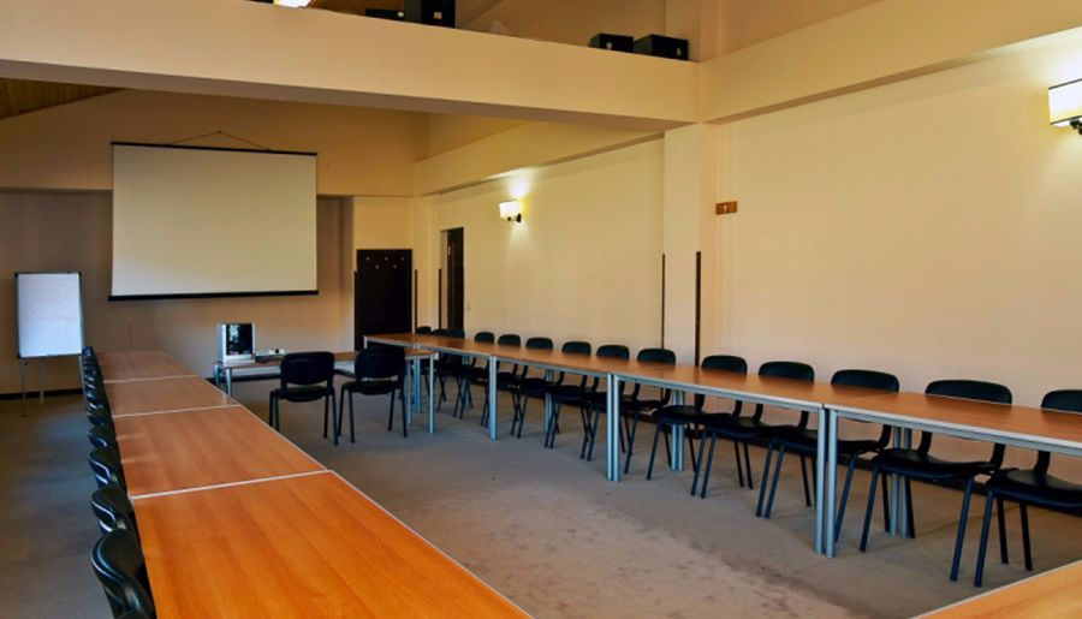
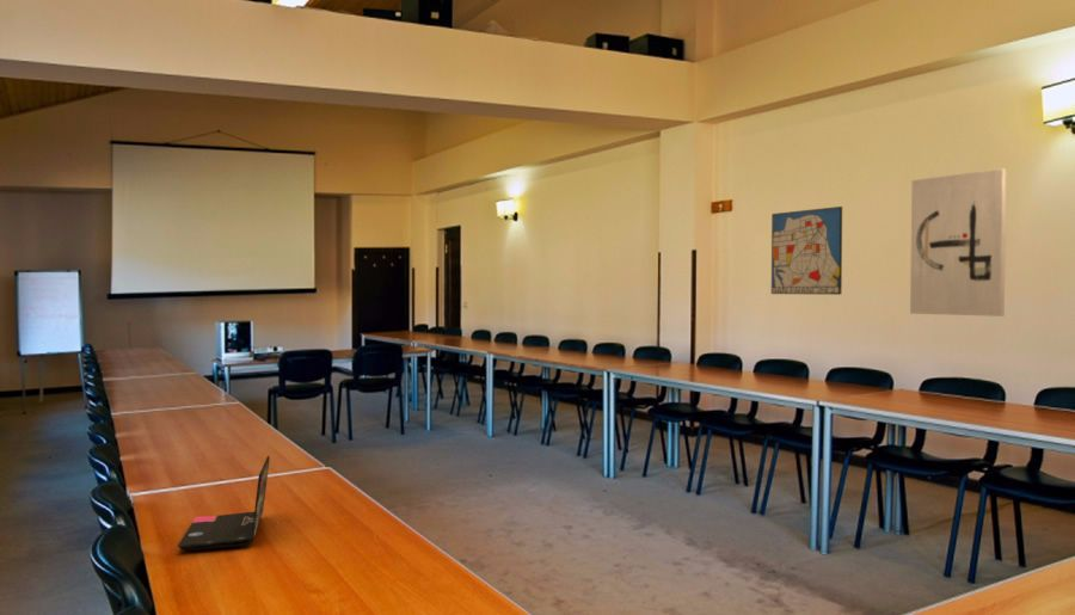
+ laptop [177,455,271,552]
+ wall art [770,205,843,296]
+ wall art [909,167,1008,318]
